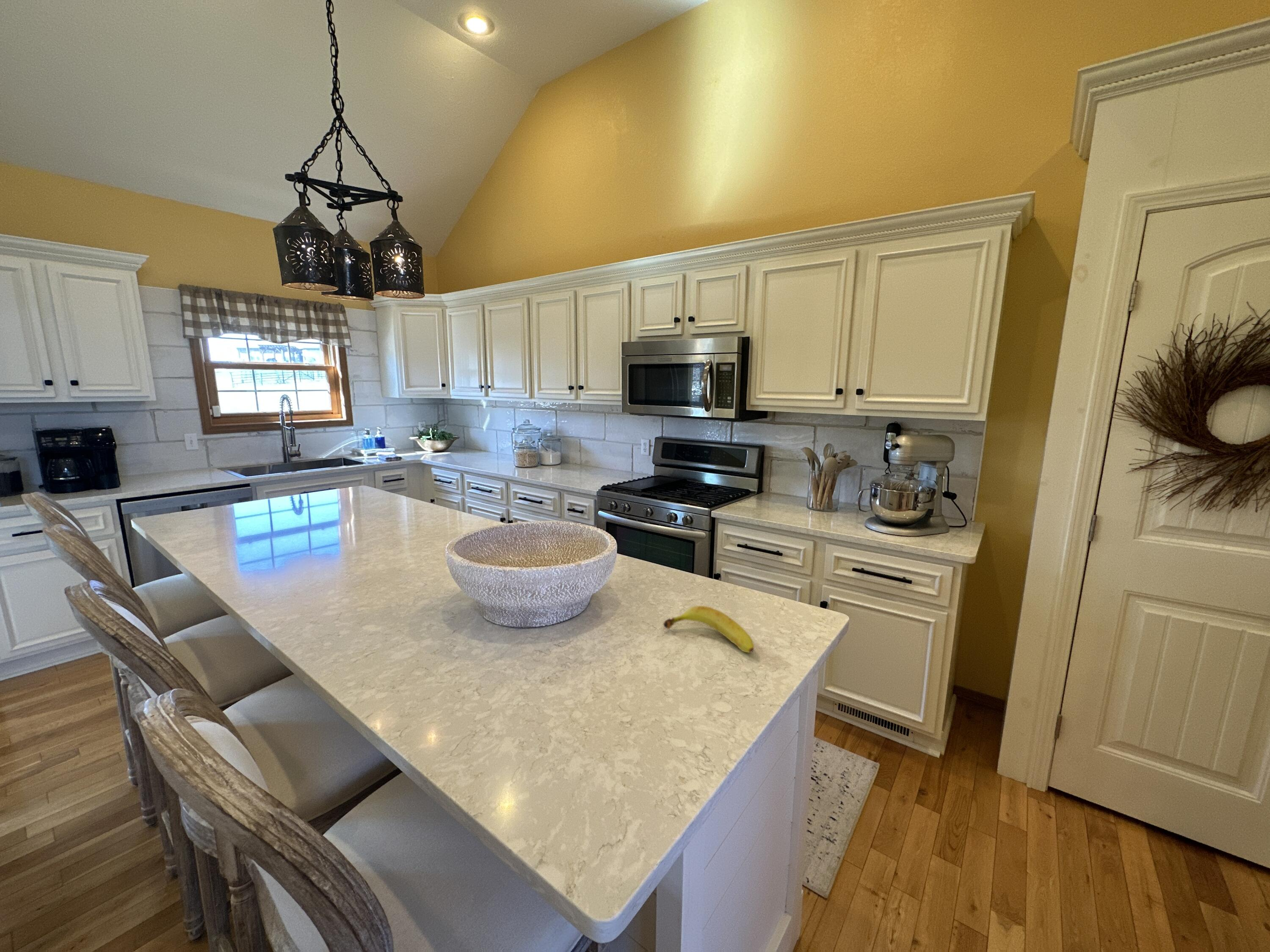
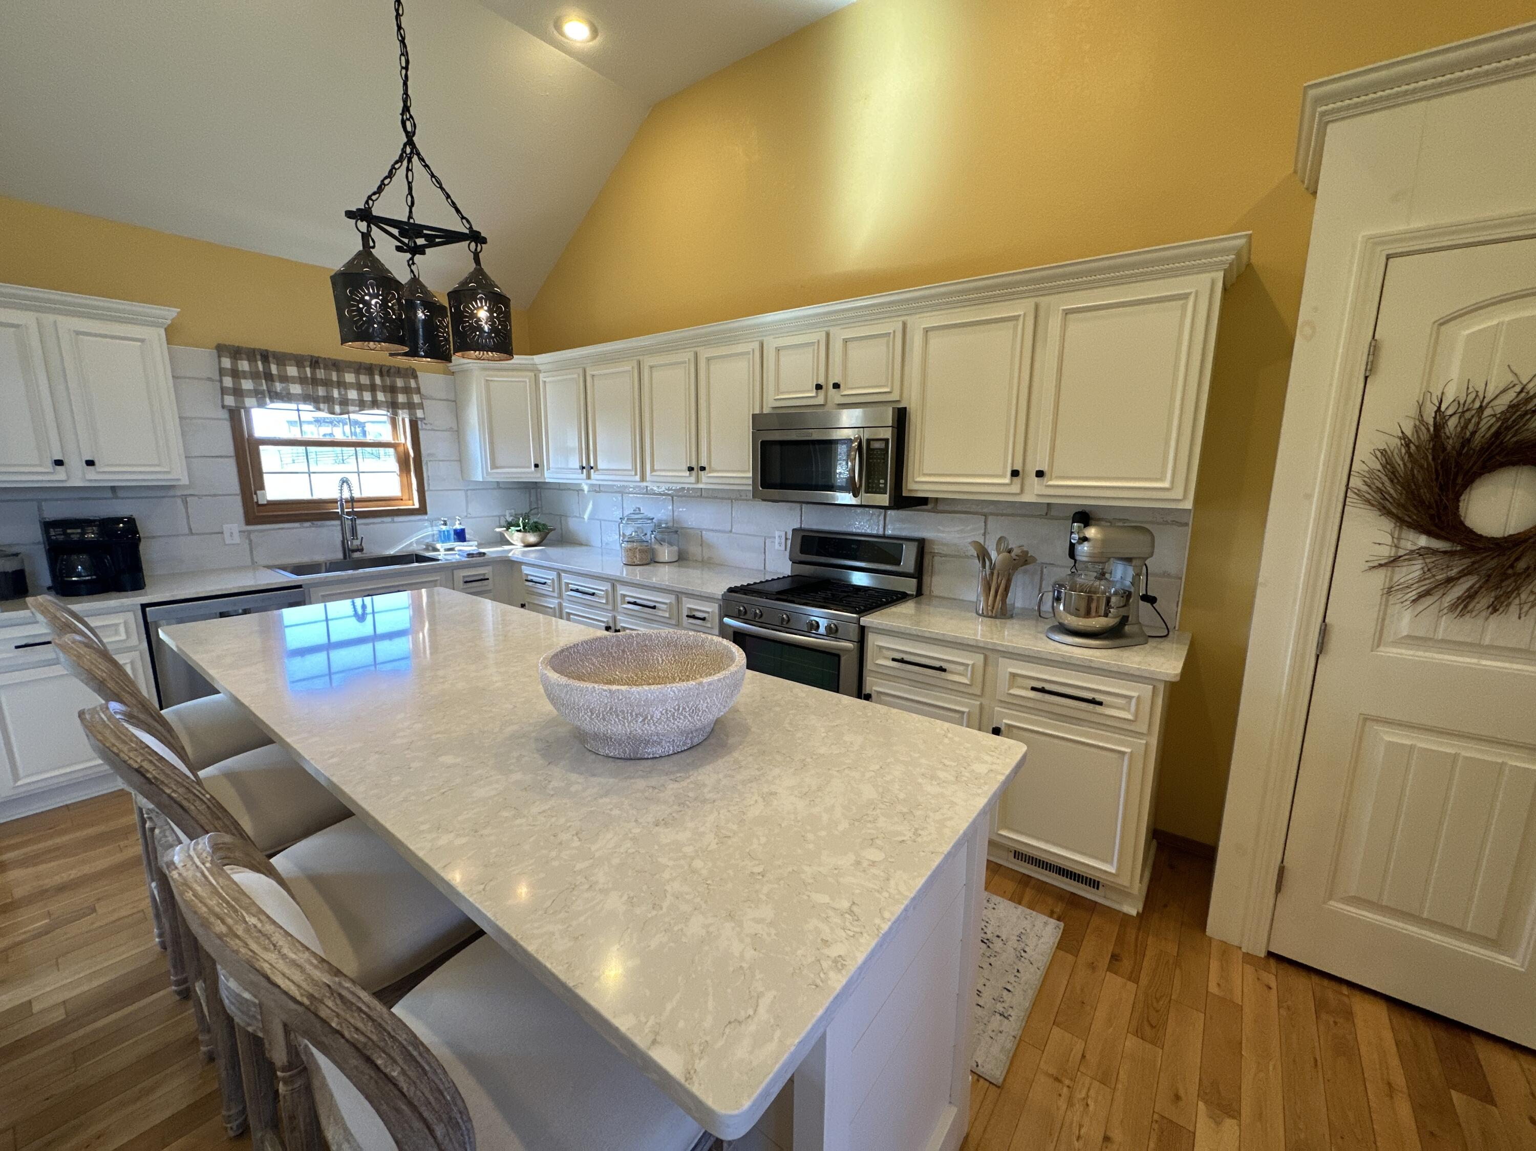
- fruit [663,605,754,653]
